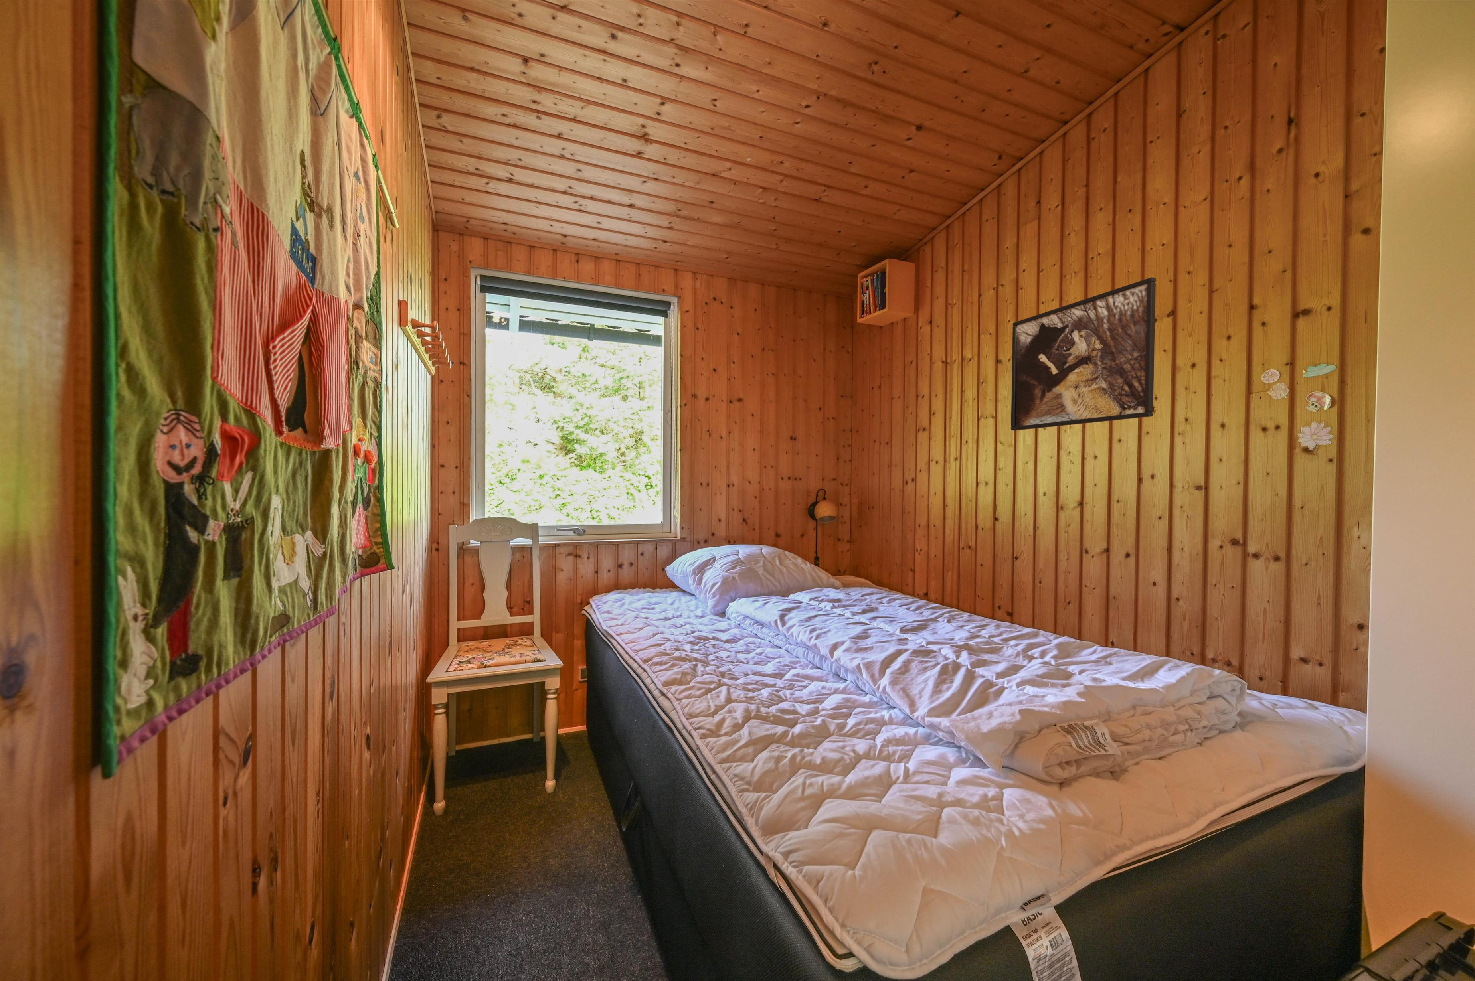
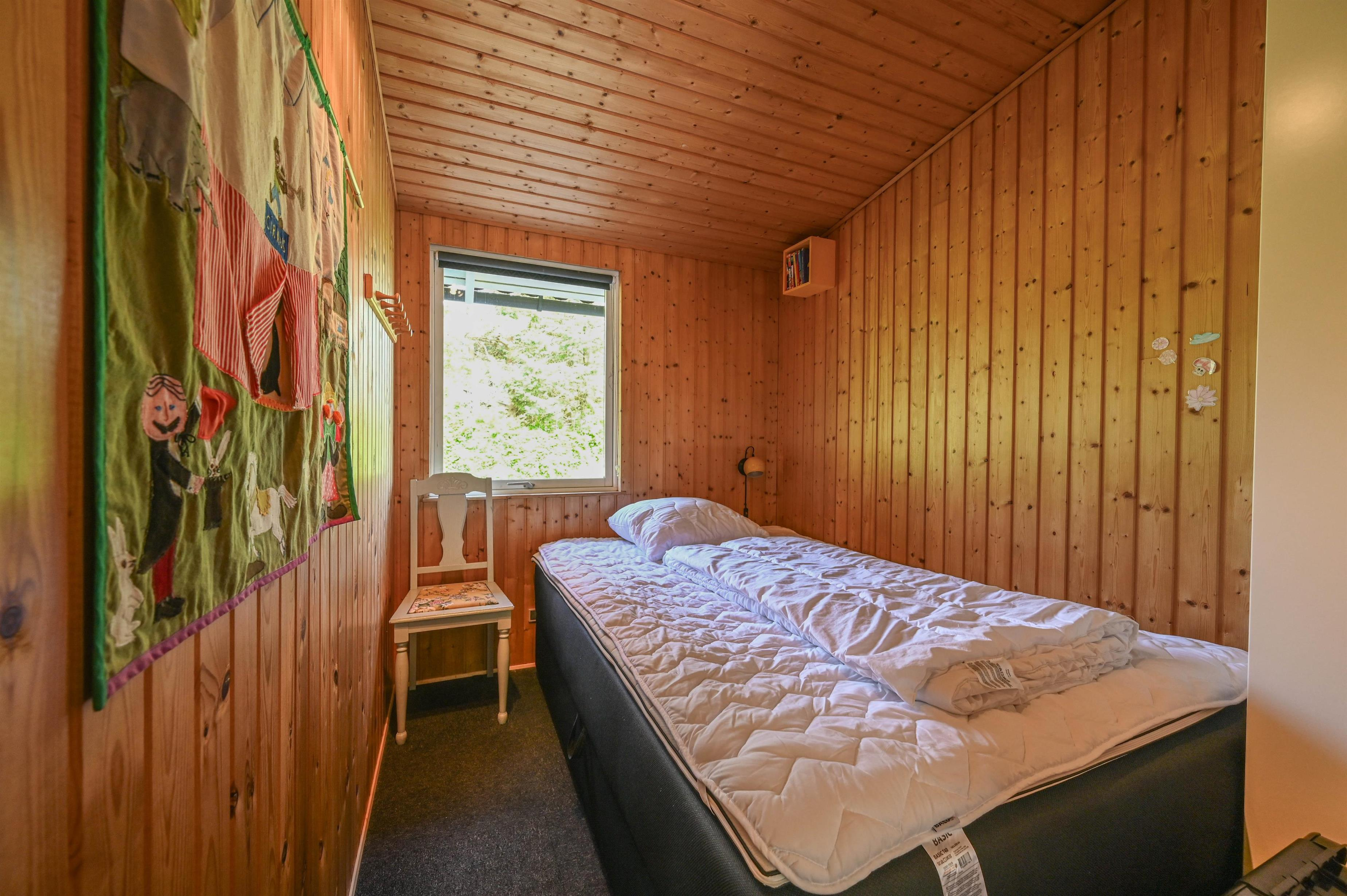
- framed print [1011,277,1156,431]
